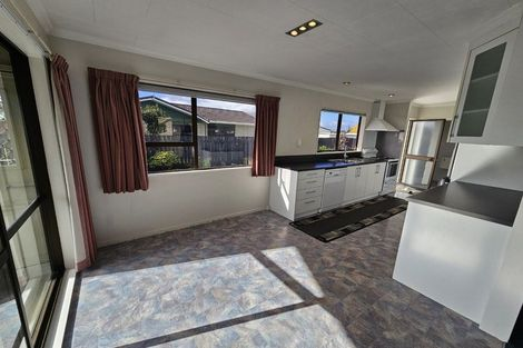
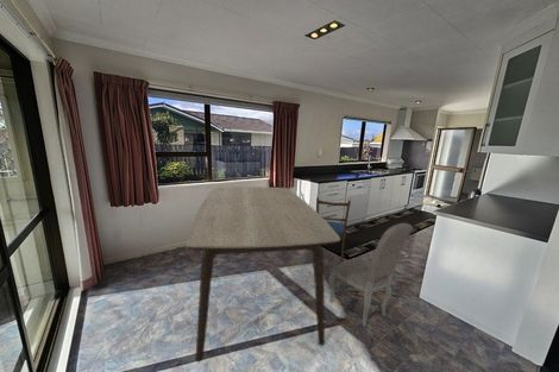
+ dining chair [312,196,352,267]
+ dining chair [327,222,414,328]
+ dining table [186,185,341,362]
